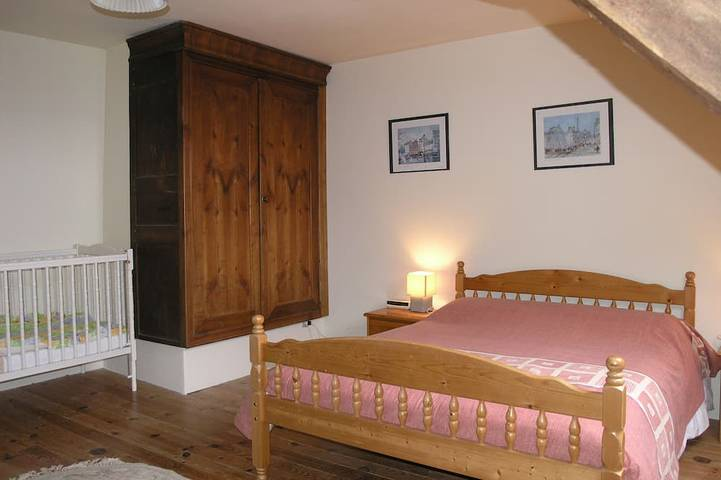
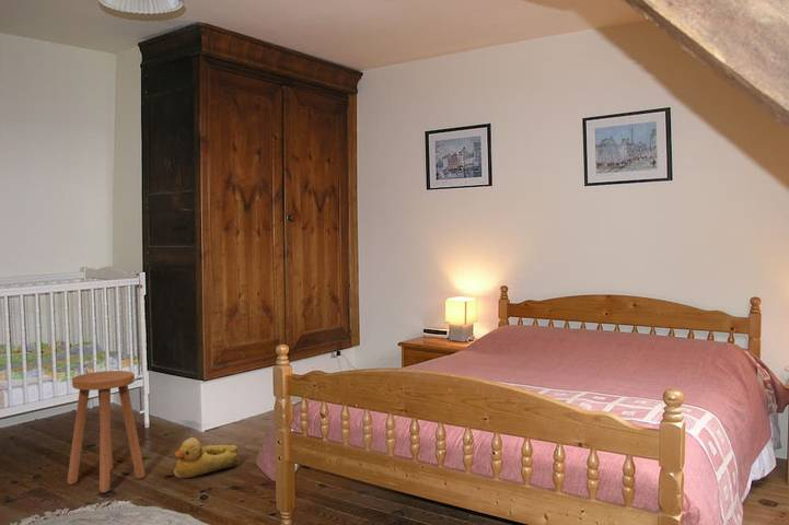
+ stool [67,370,146,494]
+ rubber duck [173,436,241,479]
